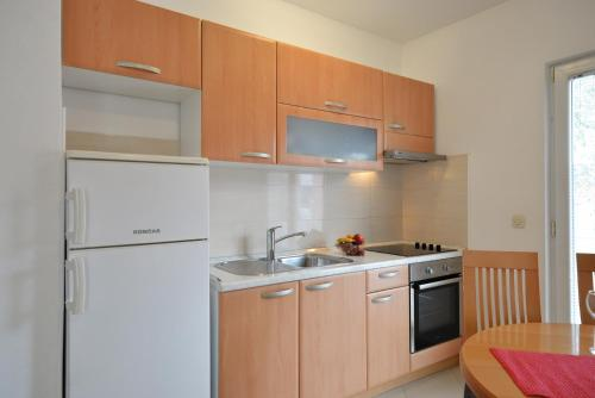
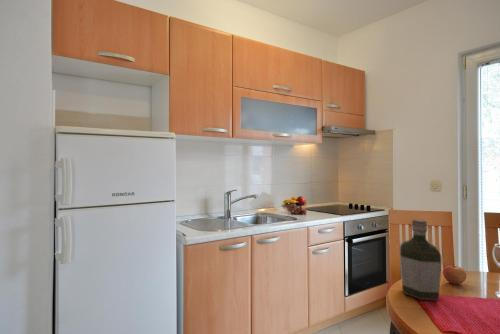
+ apple [442,264,467,285]
+ bottle [399,219,442,302]
